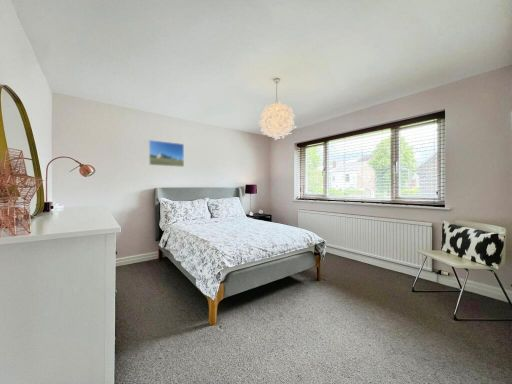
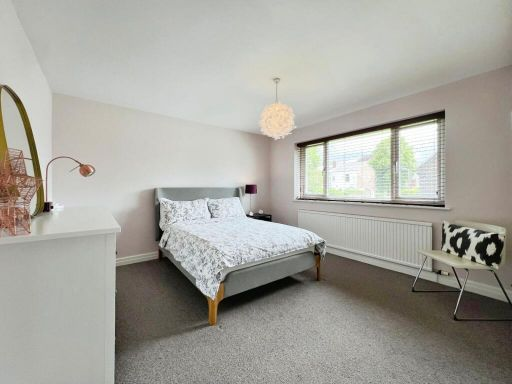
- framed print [148,139,185,168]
